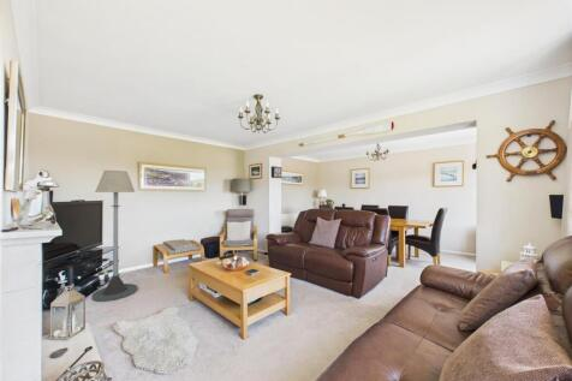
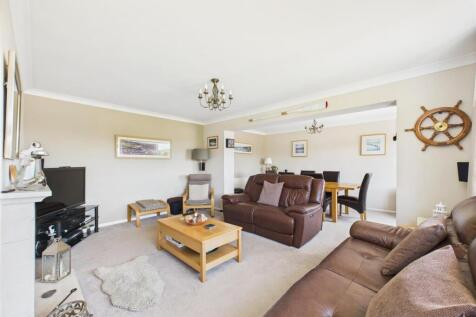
- floor lamp [90,169,138,303]
